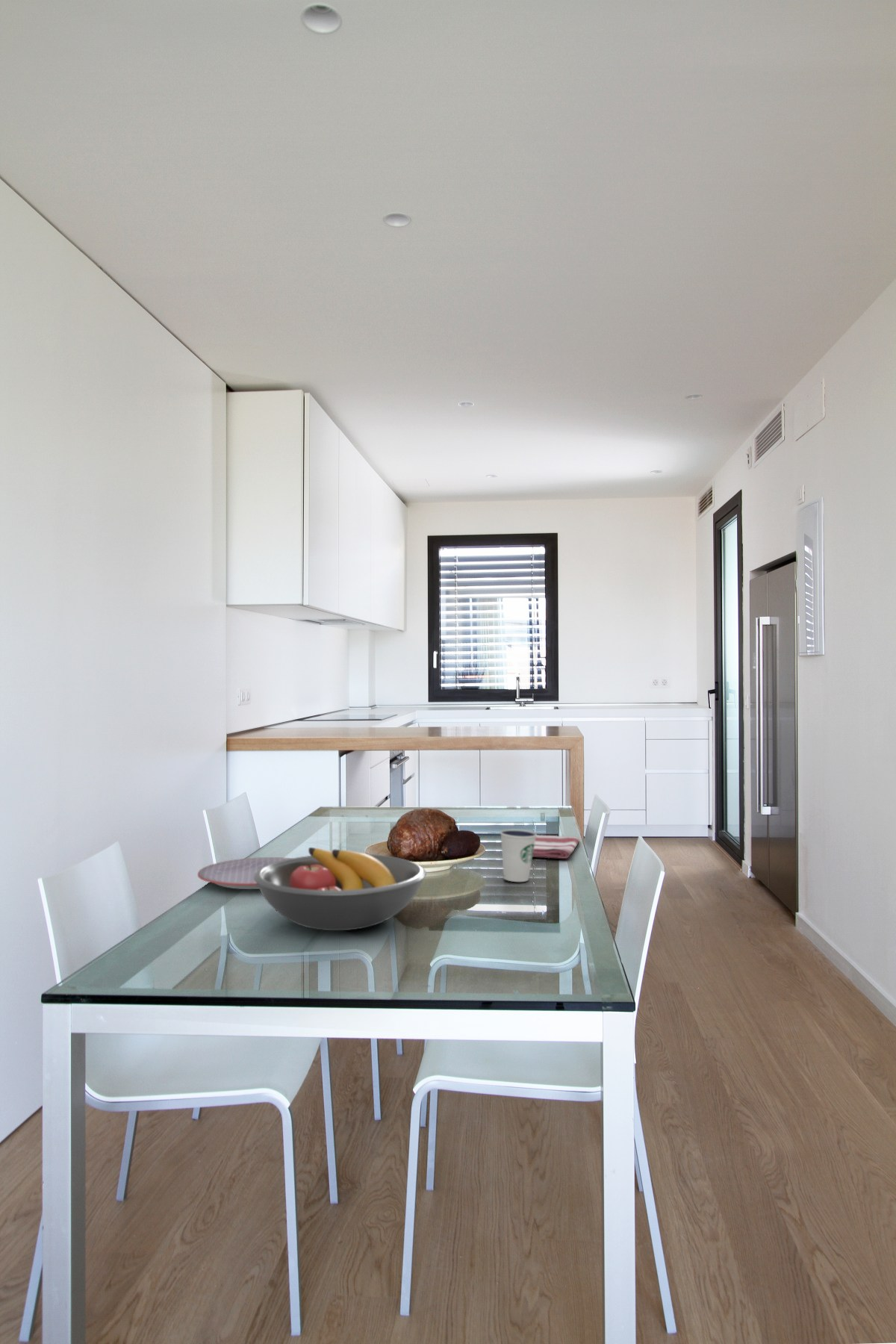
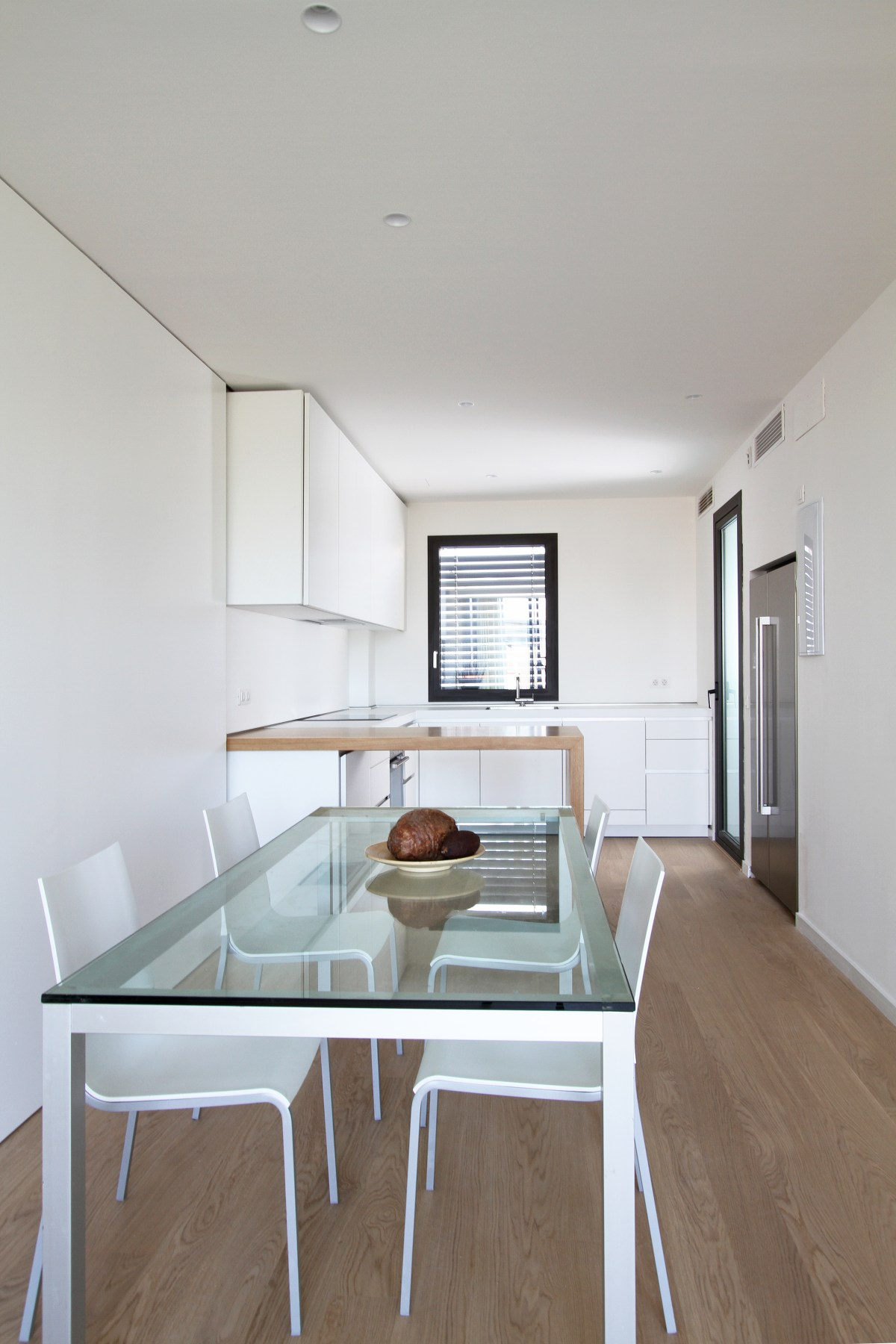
- fruit bowl [254,847,427,931]
- plate [197,856,293,890]
- dish towel [532,834,580,859]
- dixie cup [500,828,538,883]
